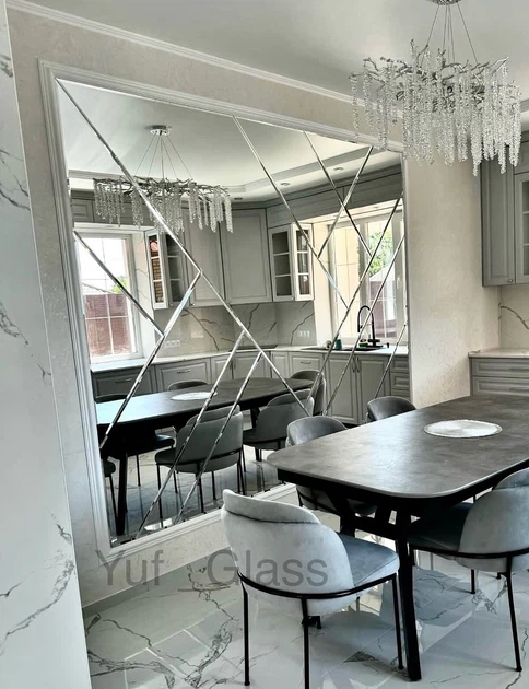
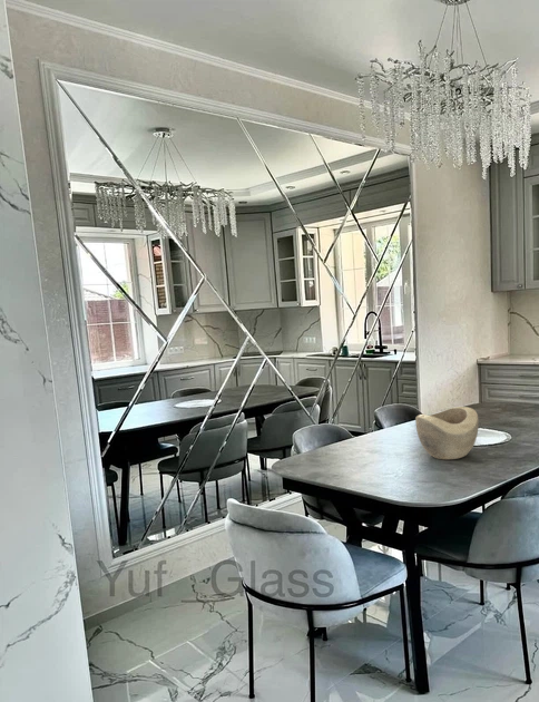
+ decorative bowl [414,406,480,460]
